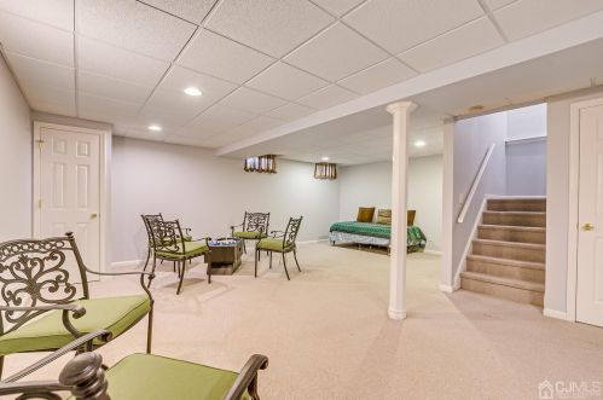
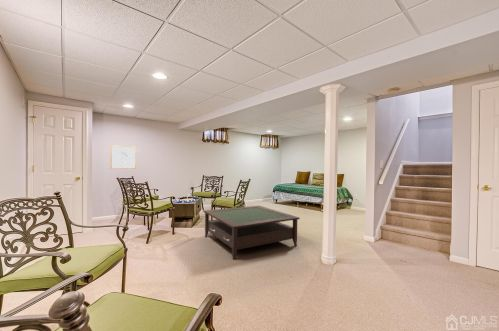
+ coffee table [202,205,301,261]
+ wall art [110,144,137,170]
